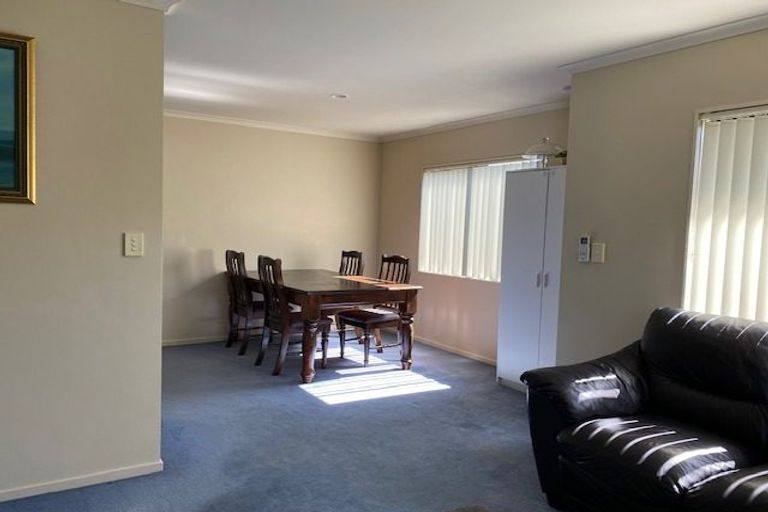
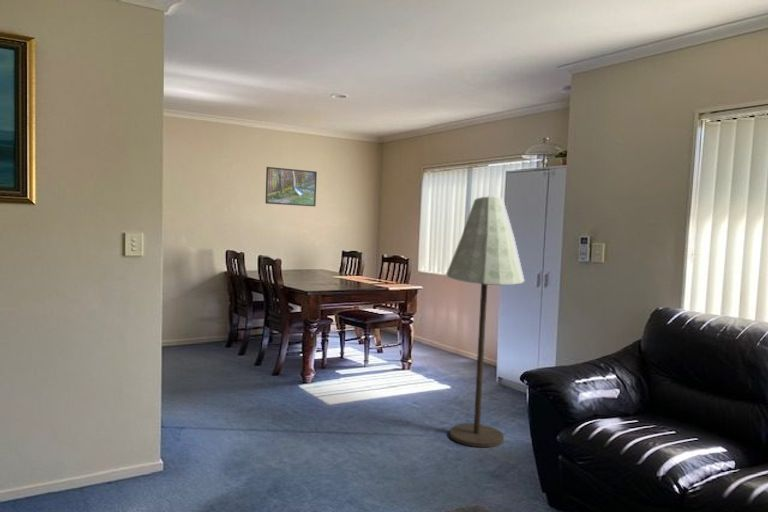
+ floor lamp [445,196,525,448]
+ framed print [265,166,318,207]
